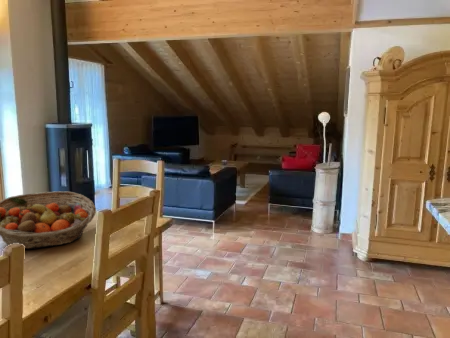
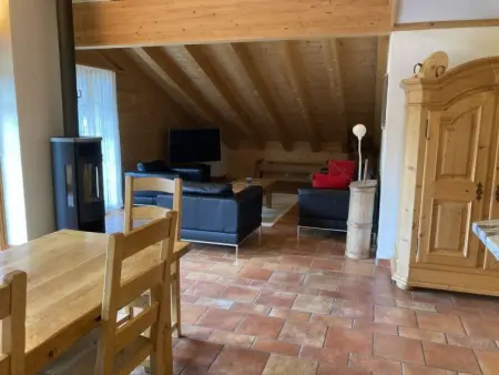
- fruit basket [0,190,97,250]
